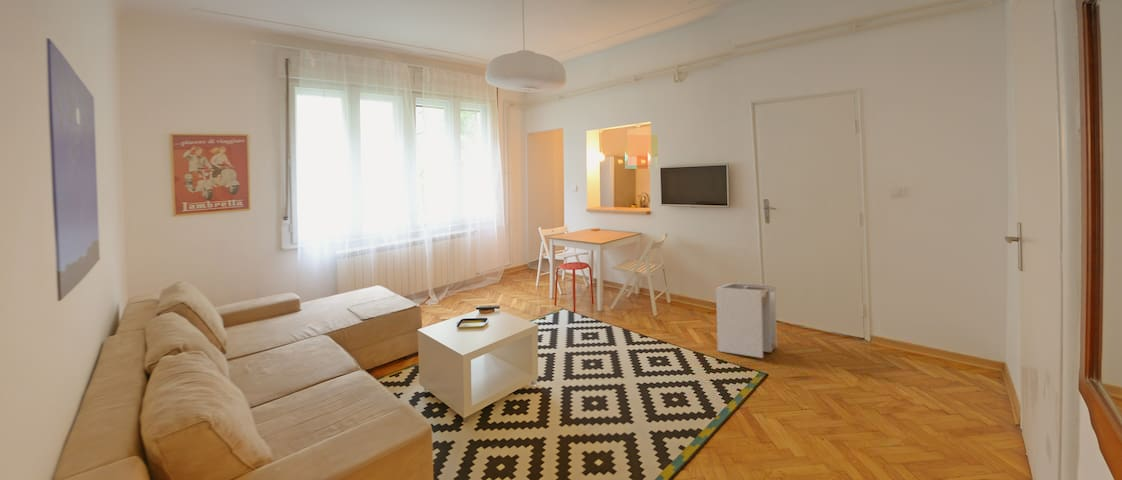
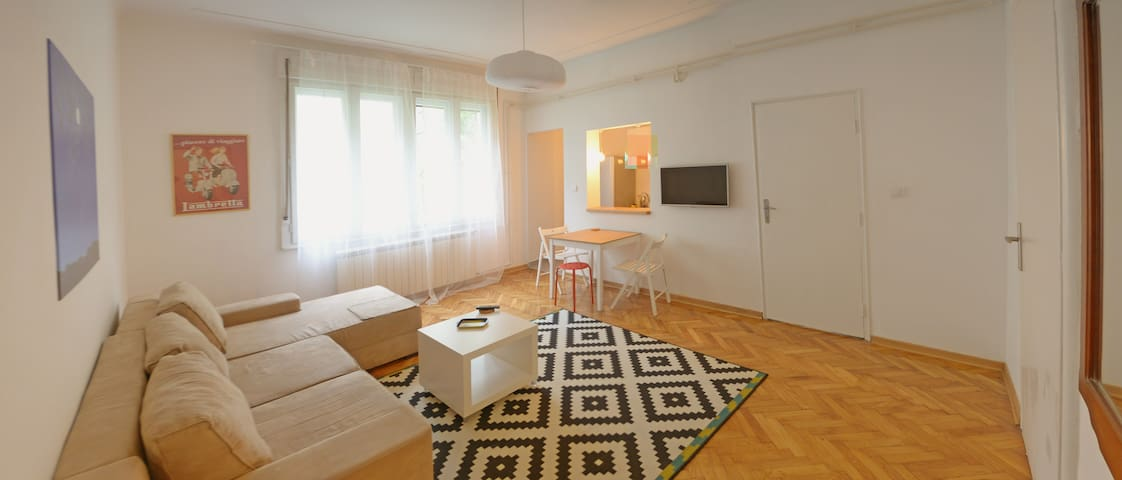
- laundry hamper [715,282,778,359]
